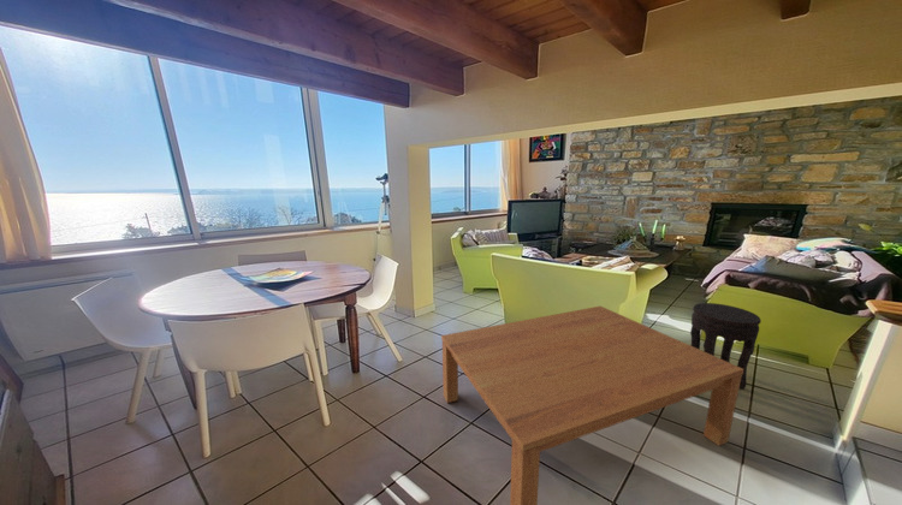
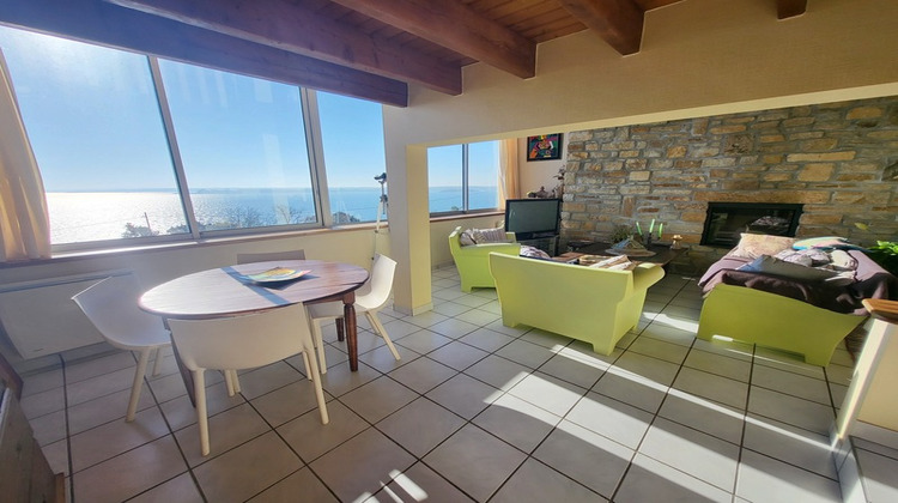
- coffee table [440,305,743,505]
- side table [689,302,762,391]
